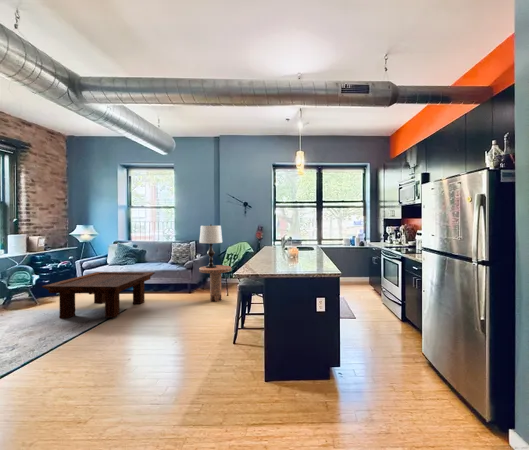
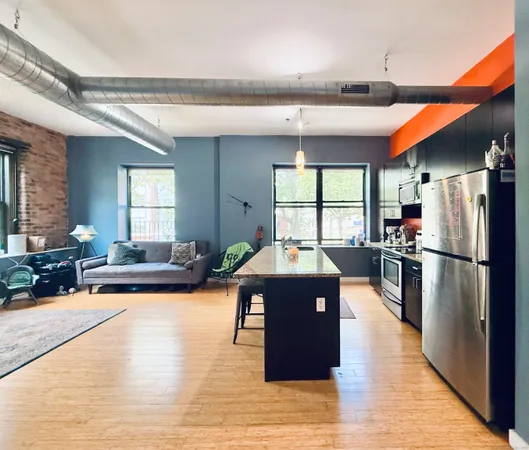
- side table [198,264,232,303]
- coffee table [41,271,156,319]
- lamp [198,223,223,268]
